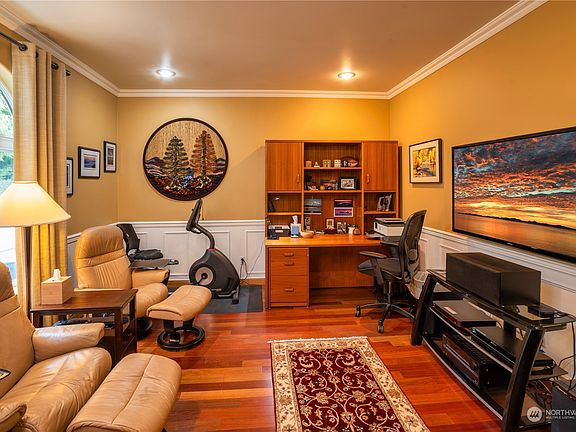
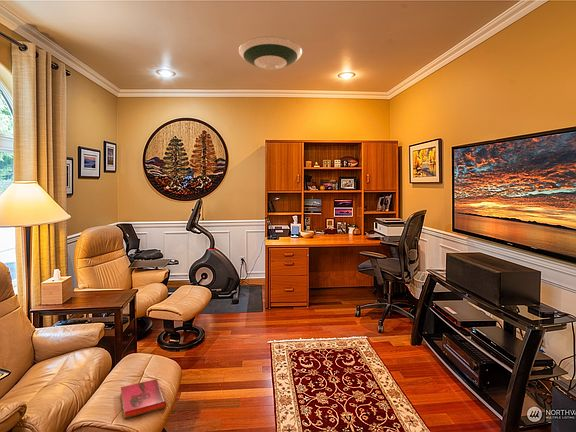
+ hardback book [120,378,167,420]
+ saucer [238,36,303,71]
